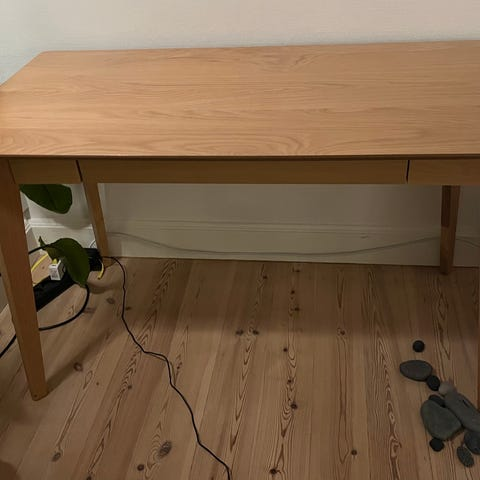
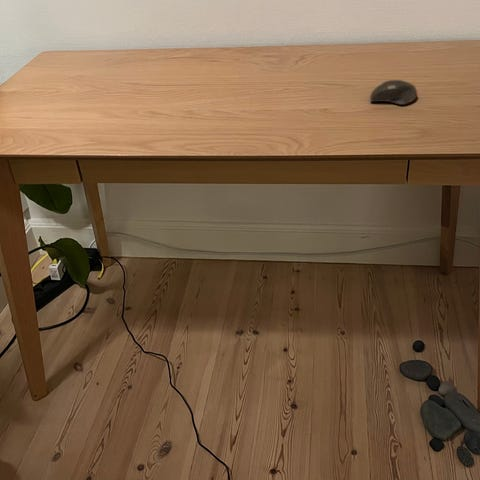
+ computer mouse [369,79,418,106]
